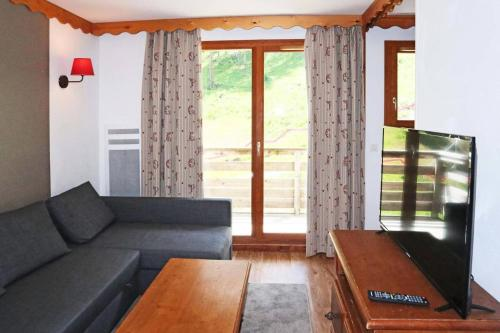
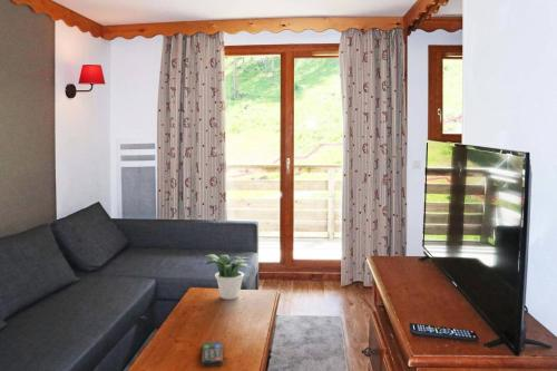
+ potted plant [203,253,250,301]
+ remote control [201,340,224,368]
